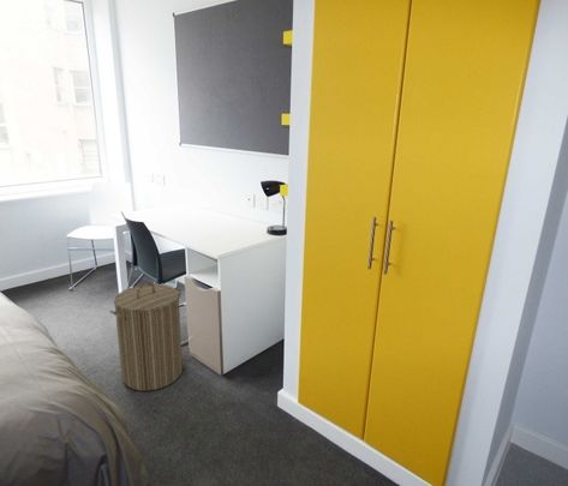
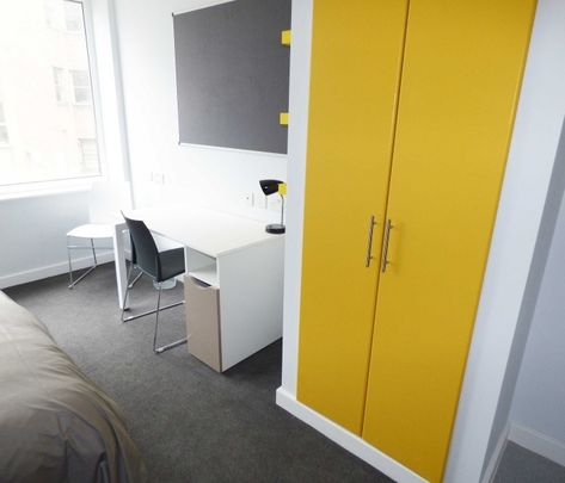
- laundry hamper [108,281,184,392]
